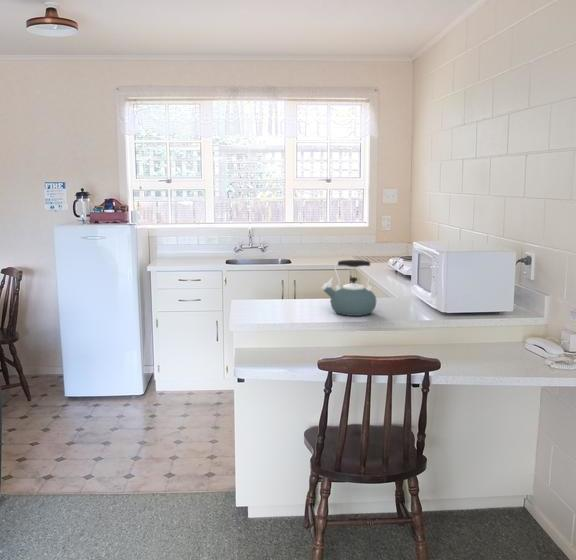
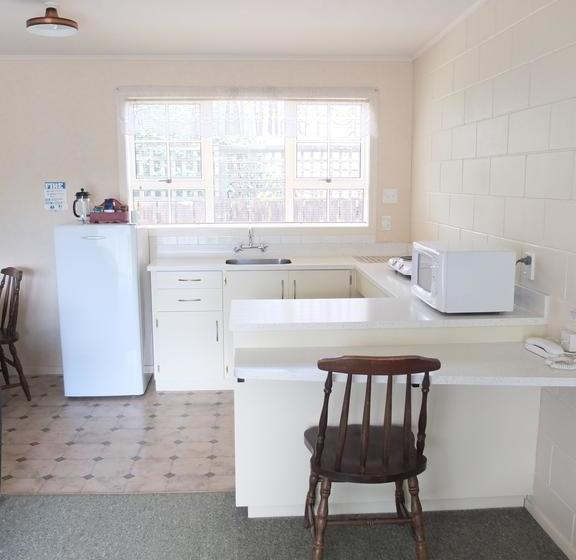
- kettle [320,259,377,317]
